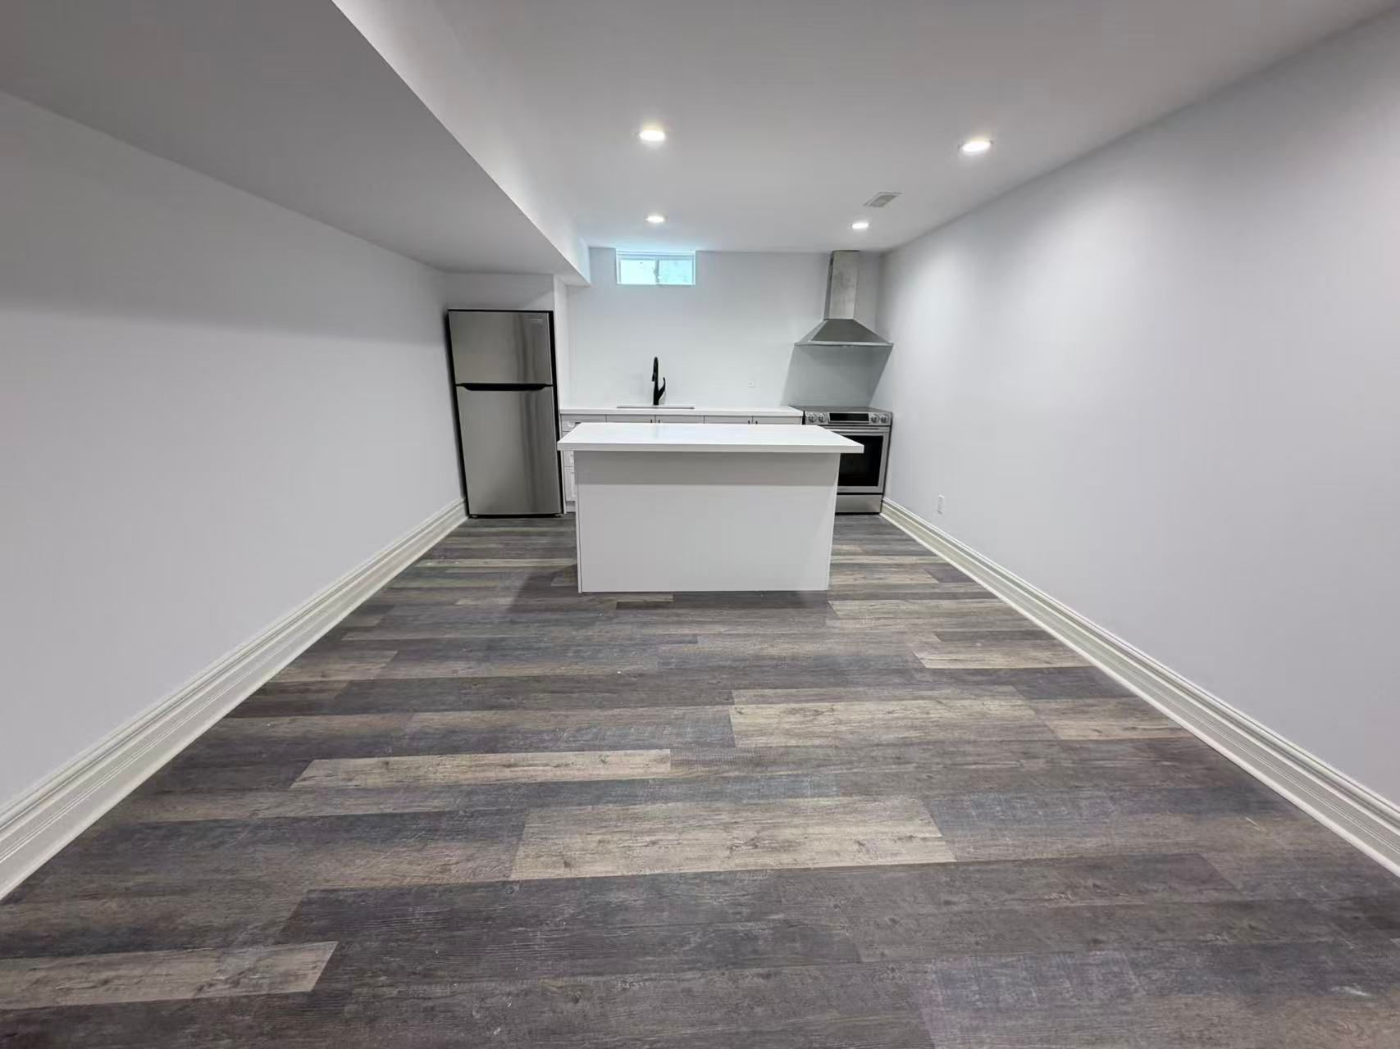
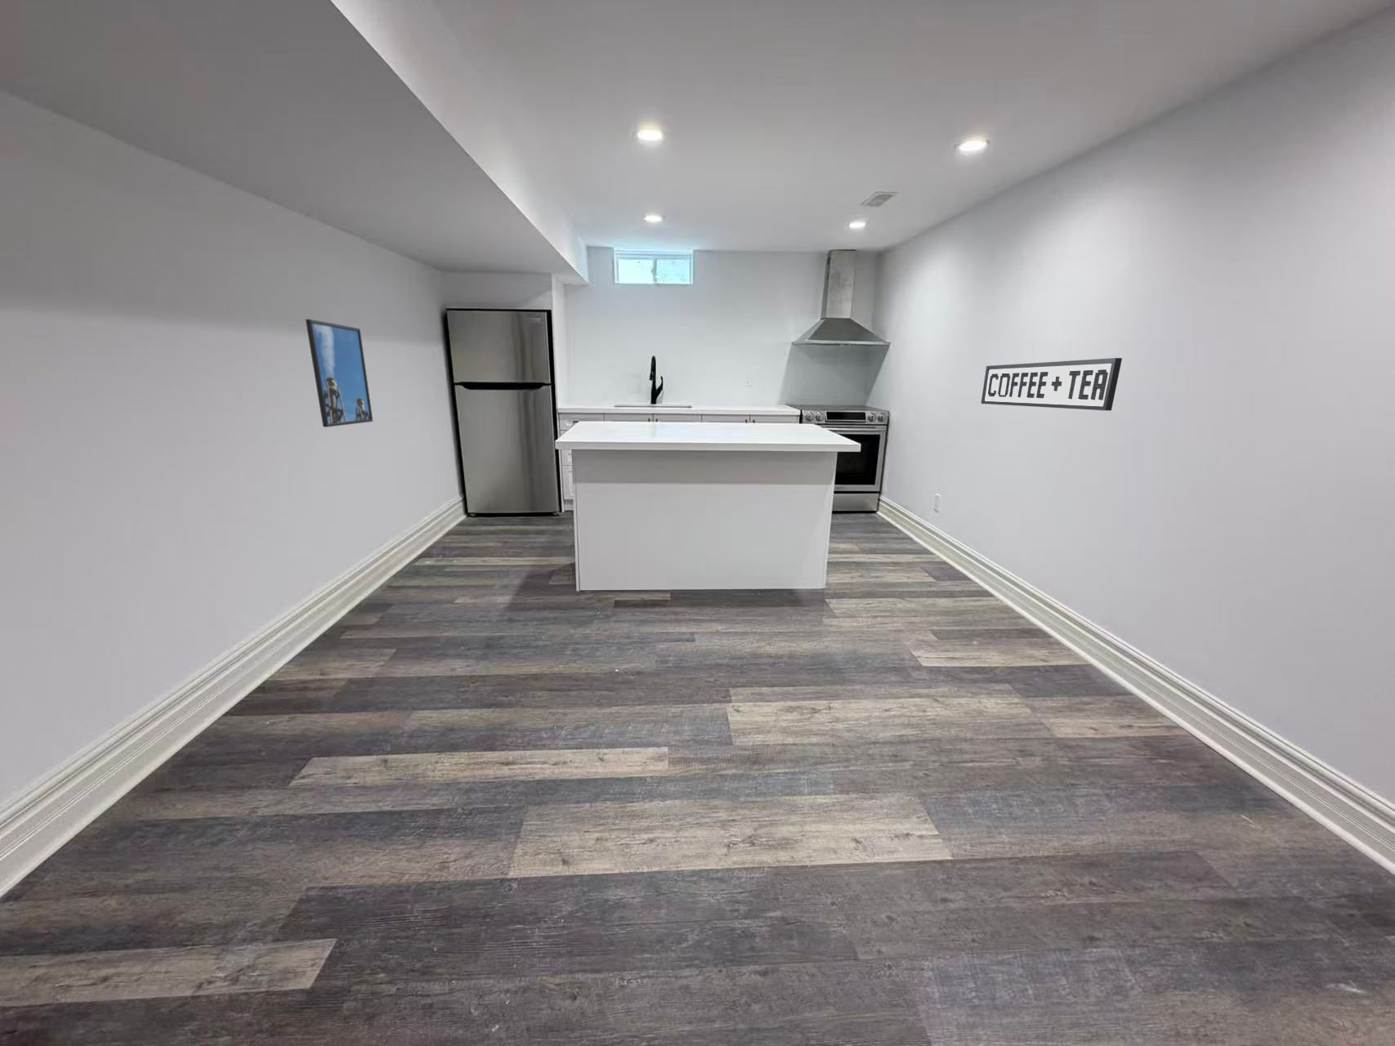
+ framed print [305,319,373,429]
+ sign [981,357,1123,411]
